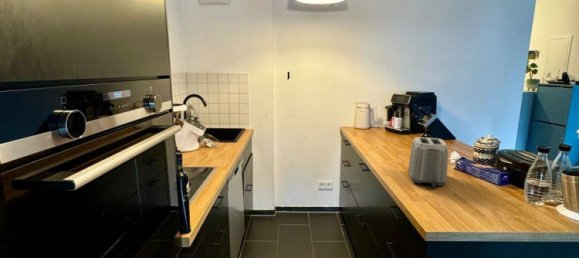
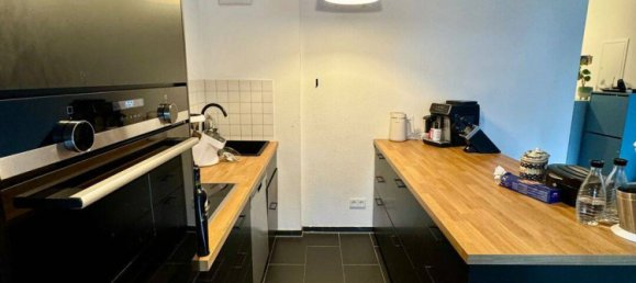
- toaster [407,136,449,190]
